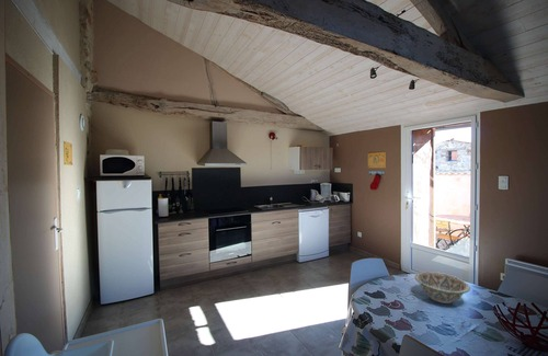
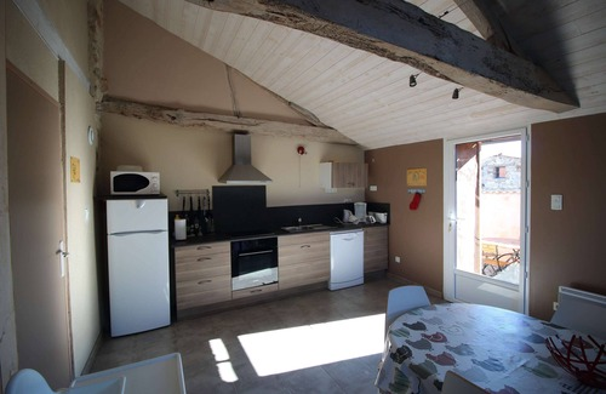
- decorative bowl [414,271,471,305]
